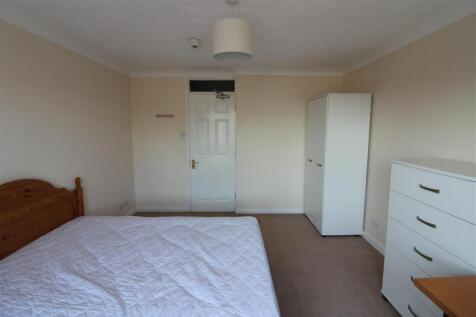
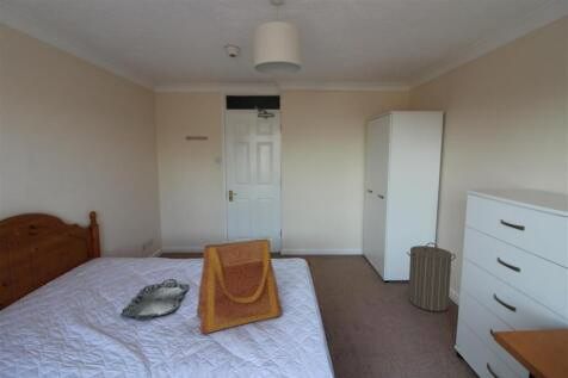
+ serving tray [119,278,190,321]
+ laundry hamper [406,242,457,312]
+ tote bag [196,237,283,335]
